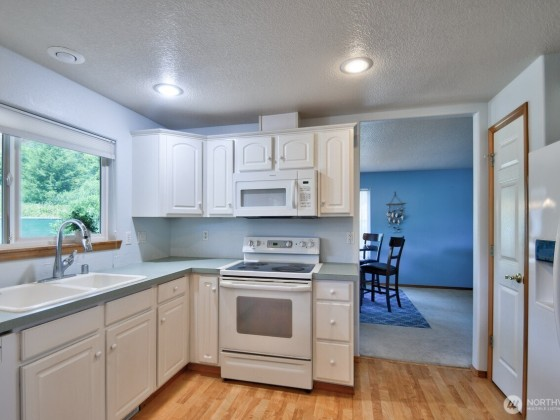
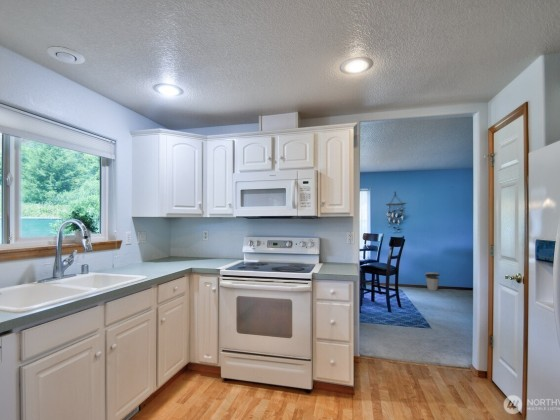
+ trash can [423,271,441,292]
